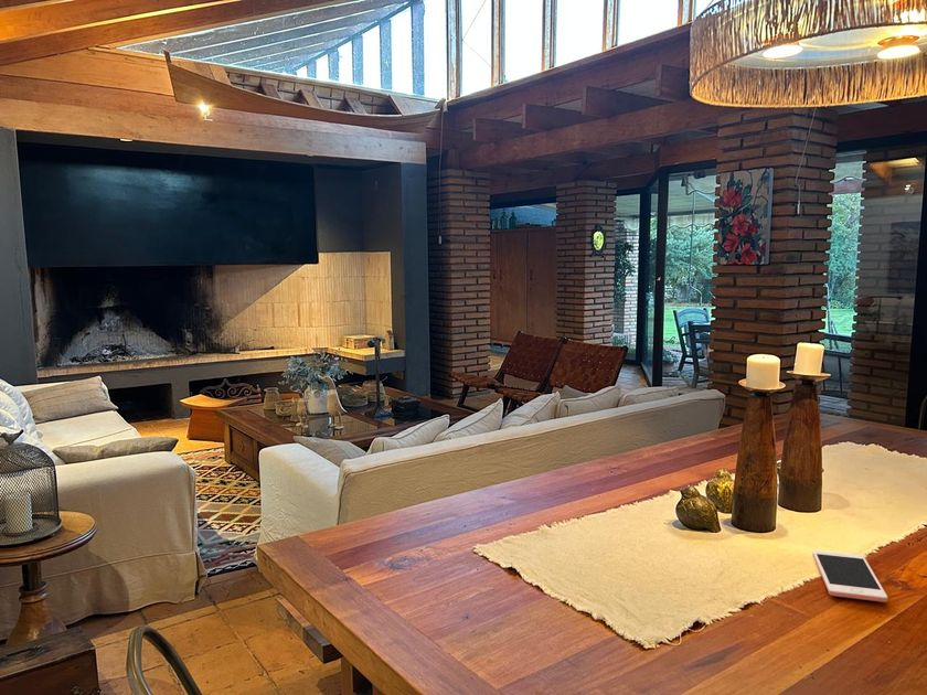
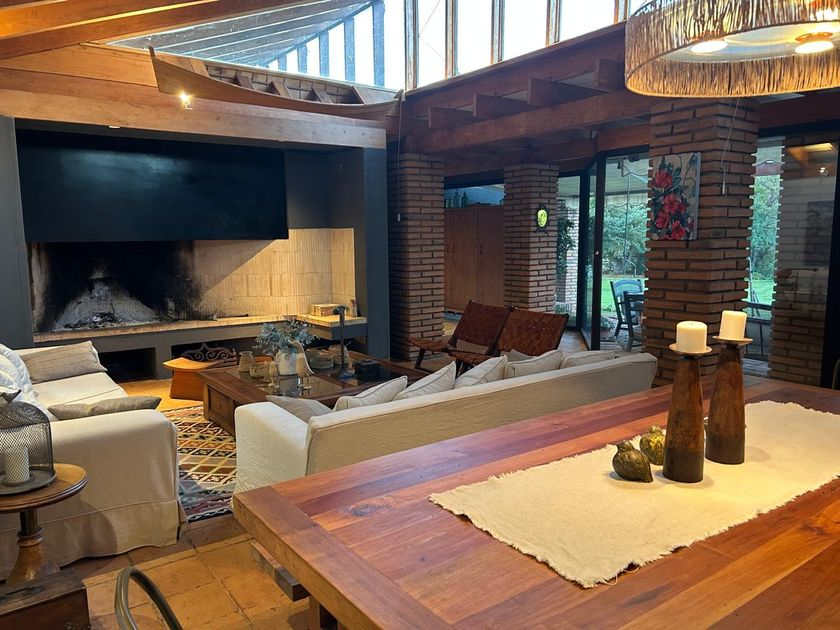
- cell phone [811,549,888,603]
